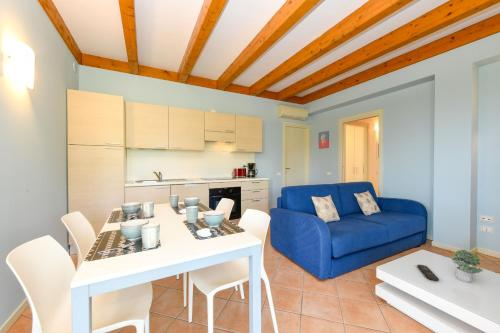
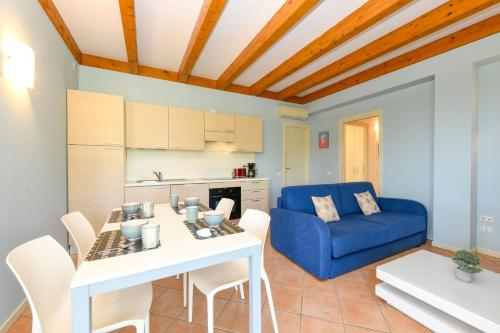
- remote control [416,264,440,282]
